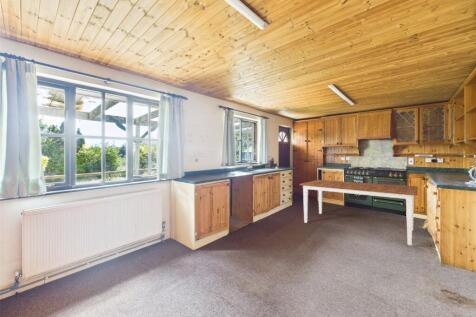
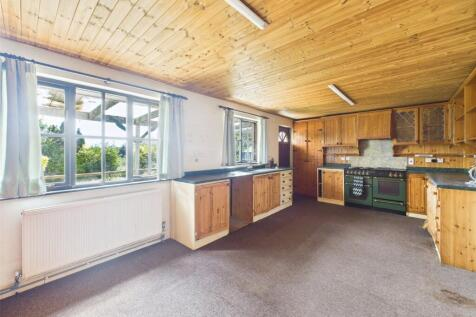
- dining table [299,179,419,246]
